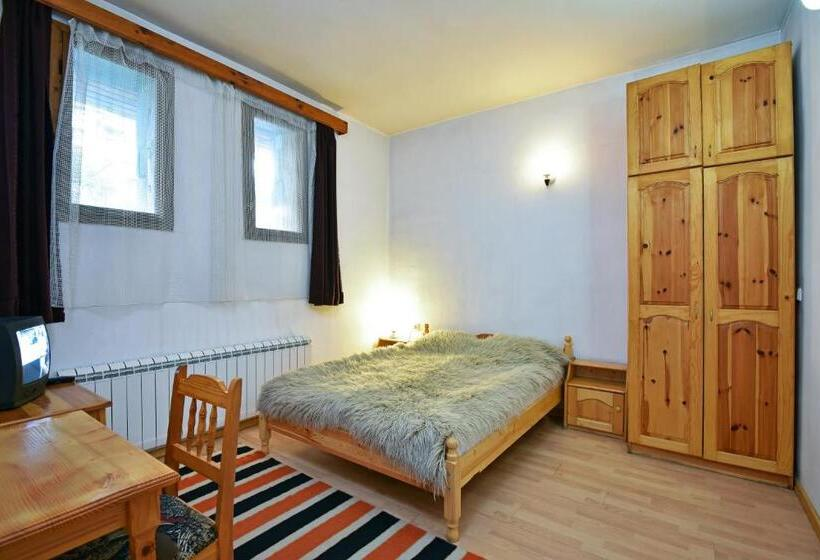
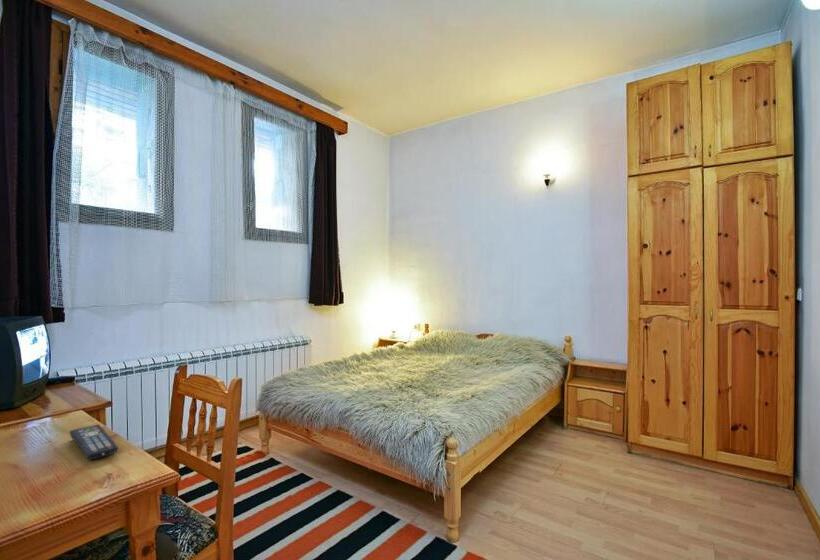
+ remote control [69,423,119,460]
